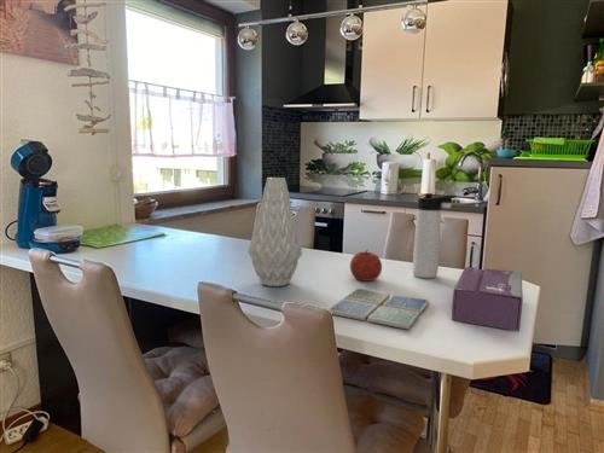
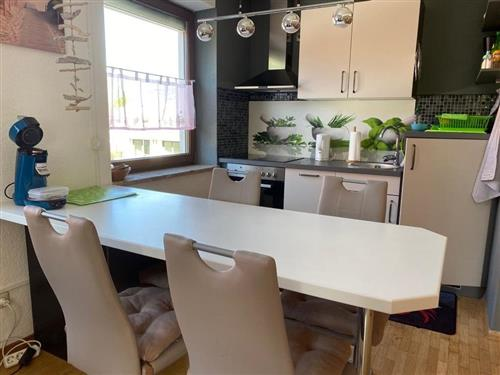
- tissue box [451,266,524,332]
- drink coaster [326,288,430,331]
- vase [248,176,303,288]
- fruit [349,249,383,281]
- thermos bottle [411,192,457,279]
